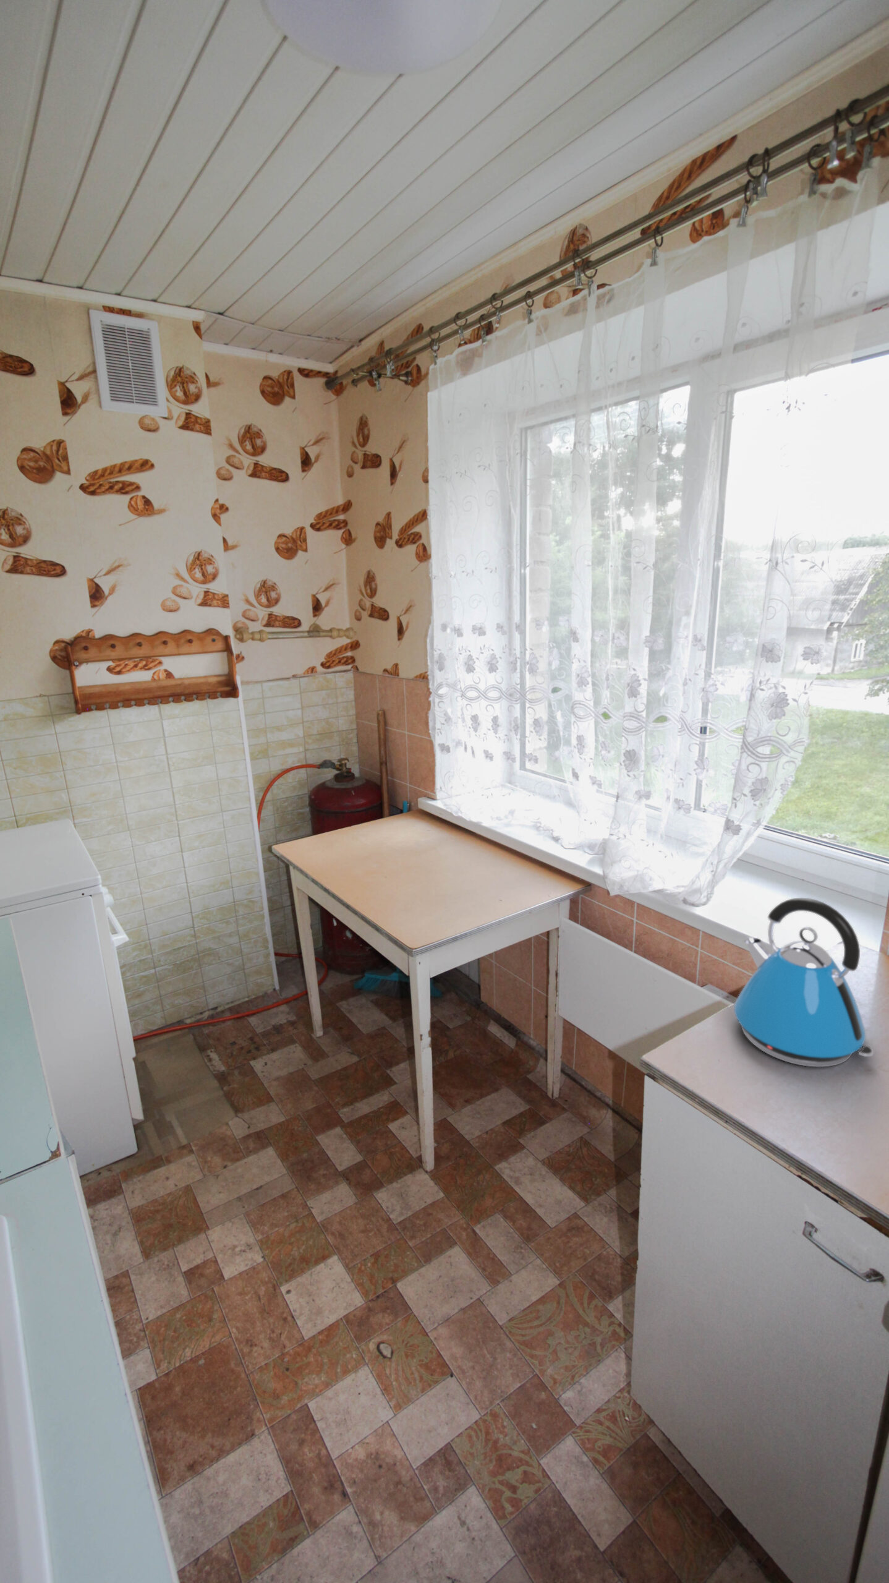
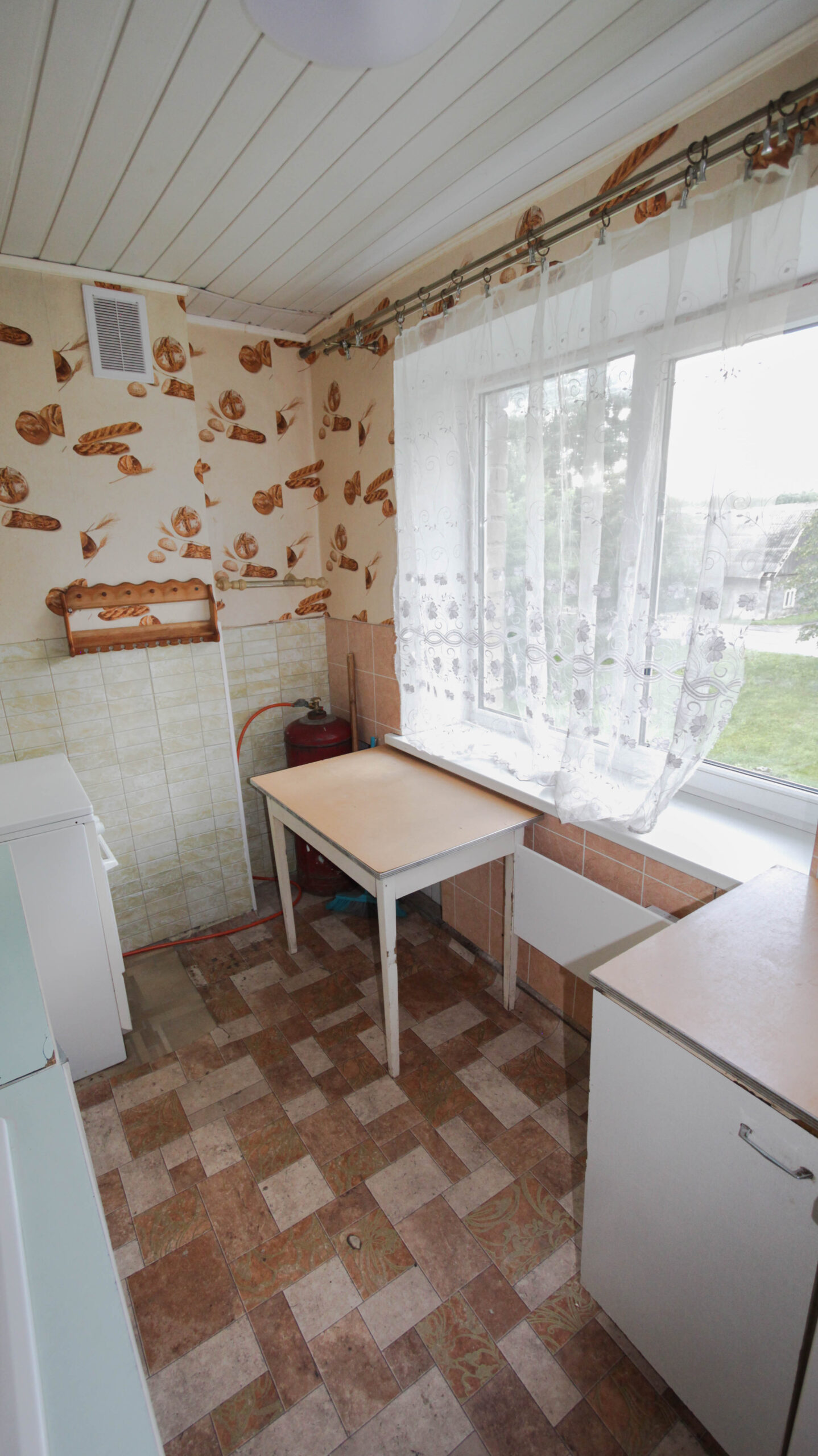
- kettle [734,897,874,1068]
